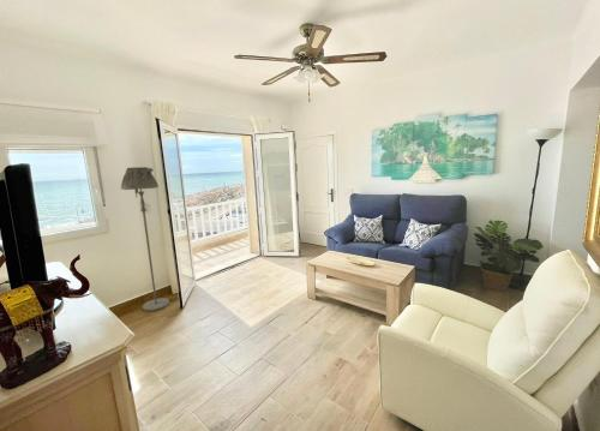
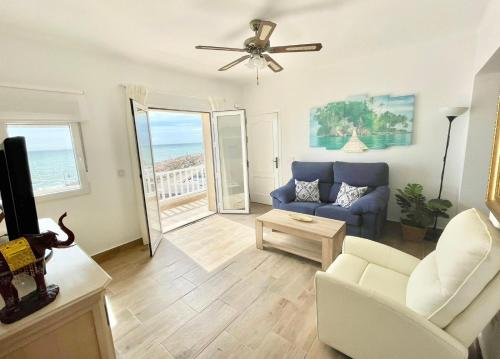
- floor lamp [120,166,170,312]
